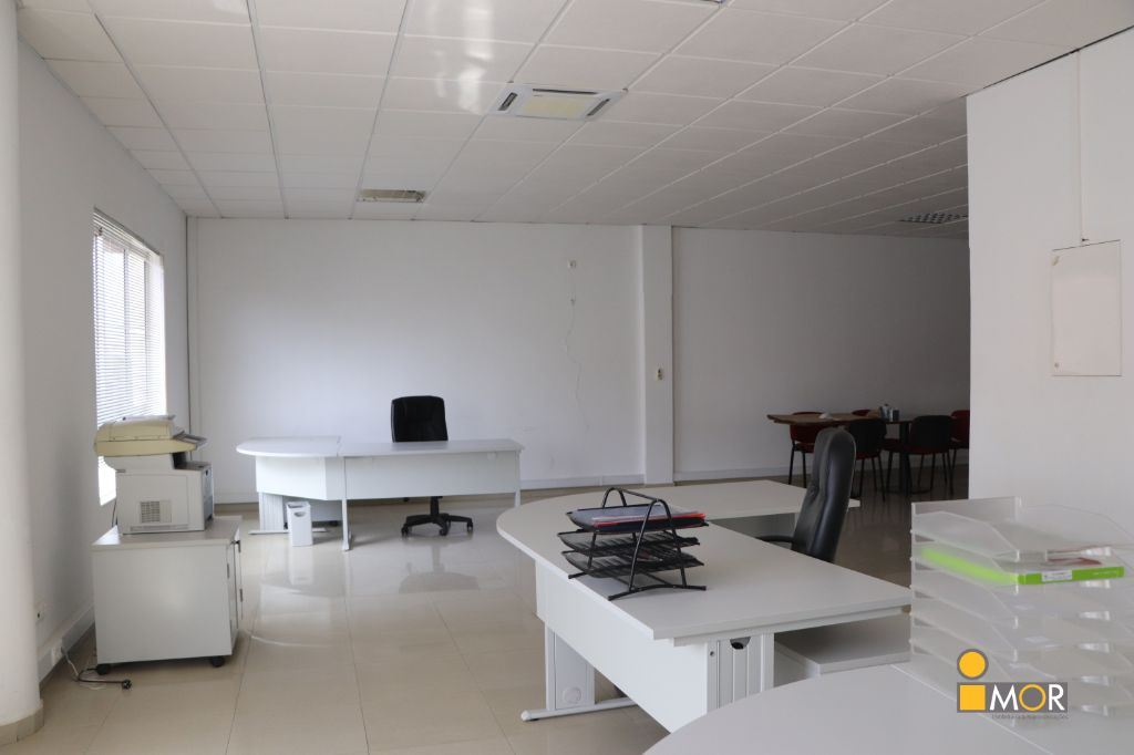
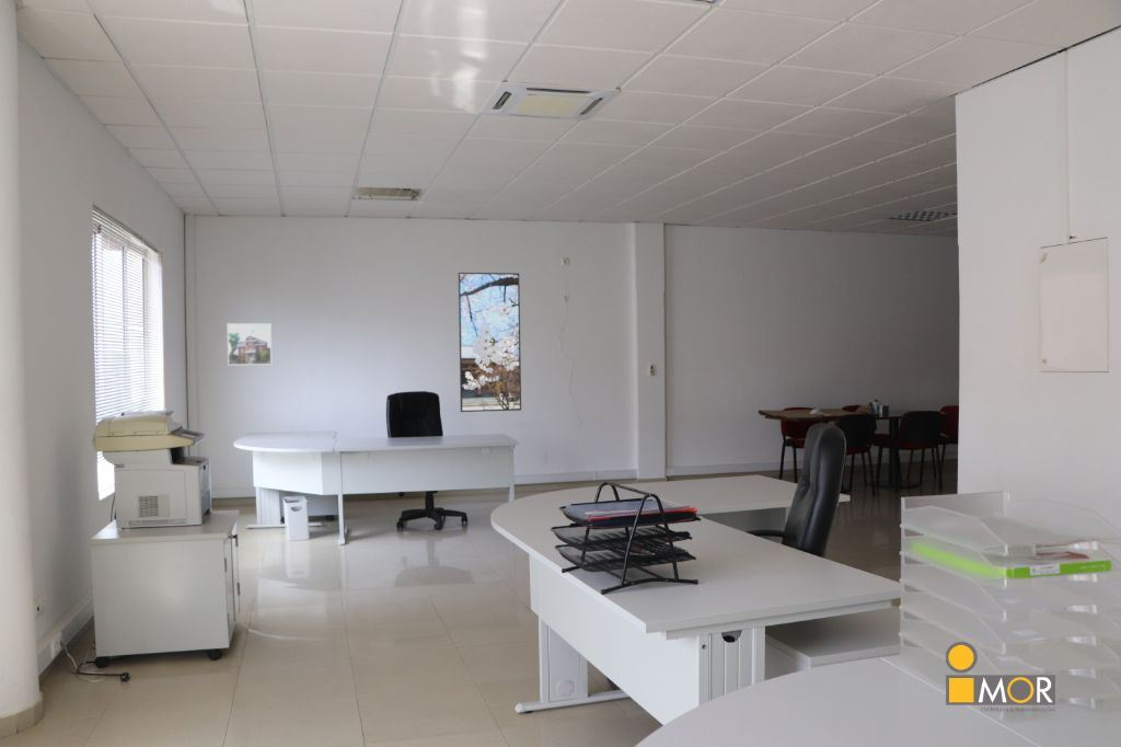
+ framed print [458,272,522,413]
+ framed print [227,322,273,366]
